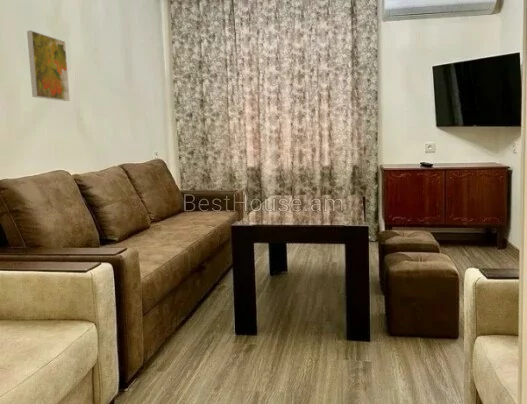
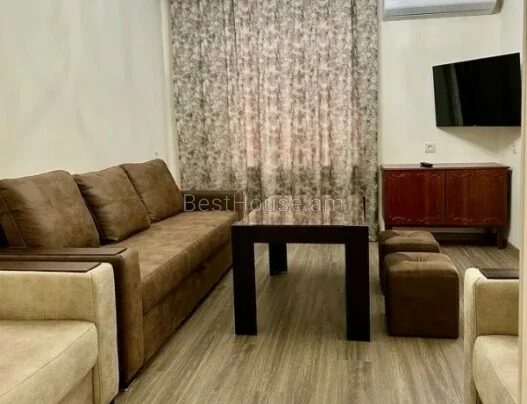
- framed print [26,30,71,102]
